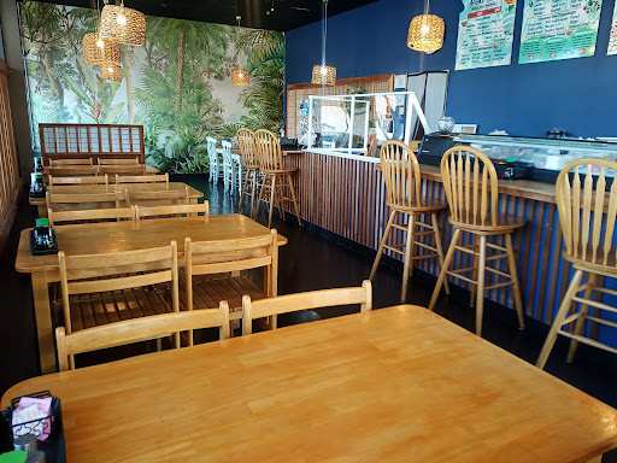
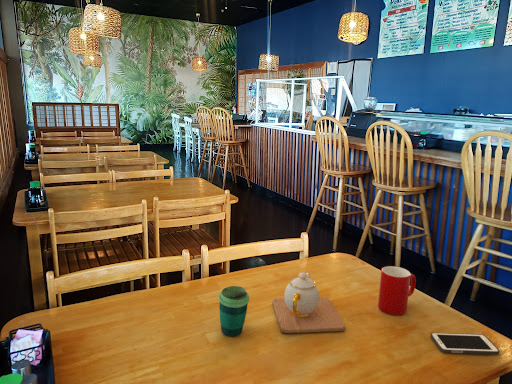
+ teapot [271,271,346,334]
+ cup [218,285,250,337]
+ cell phone [430,332,501,355]
+ cup [377,265,417,316]
